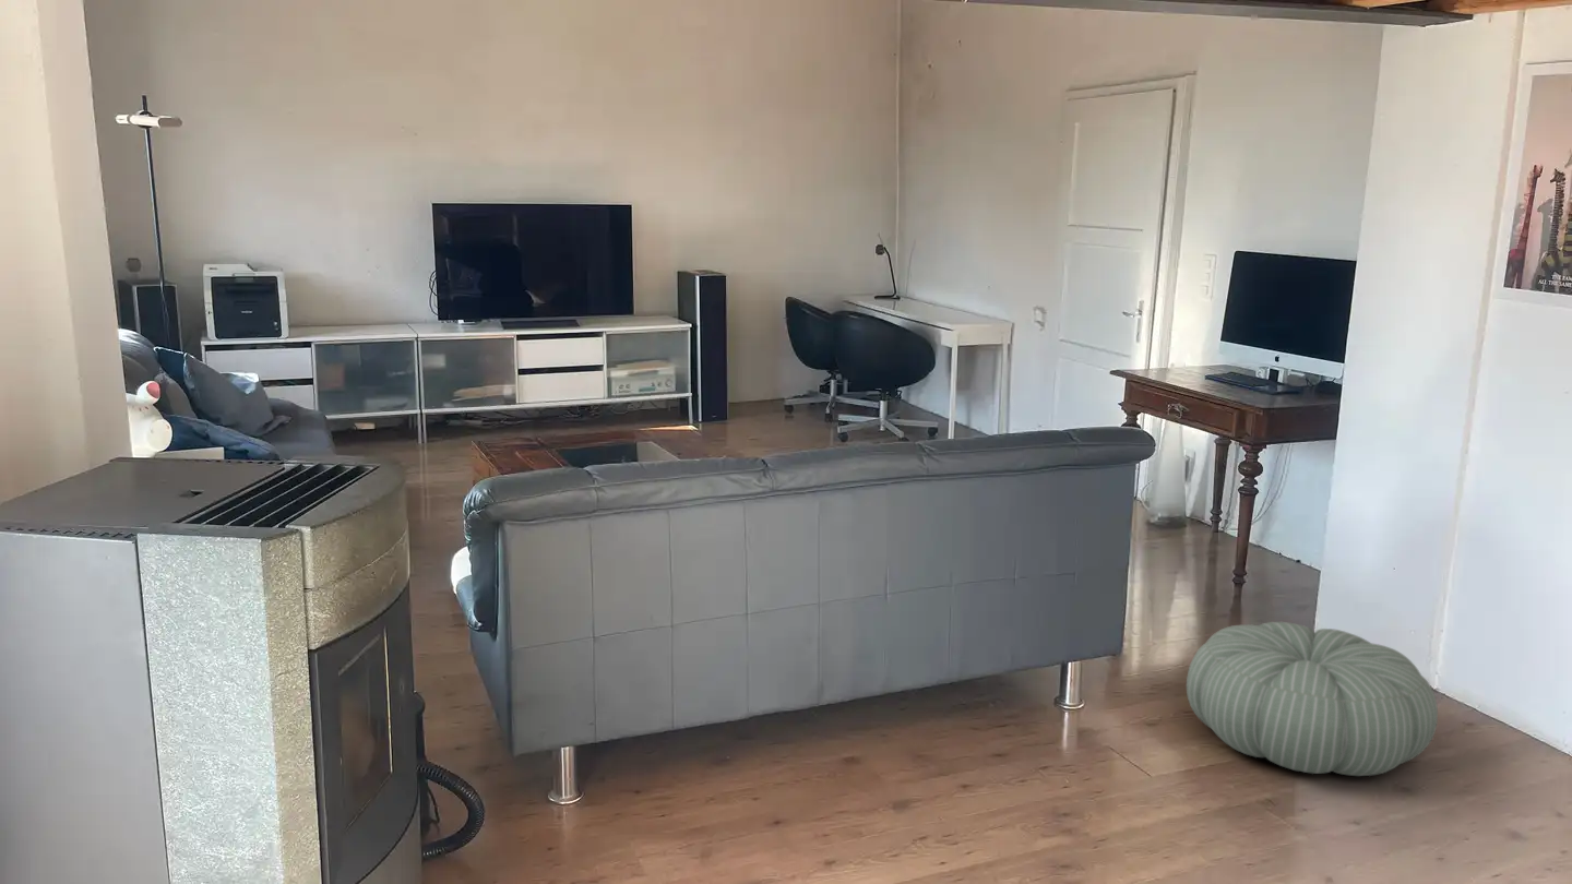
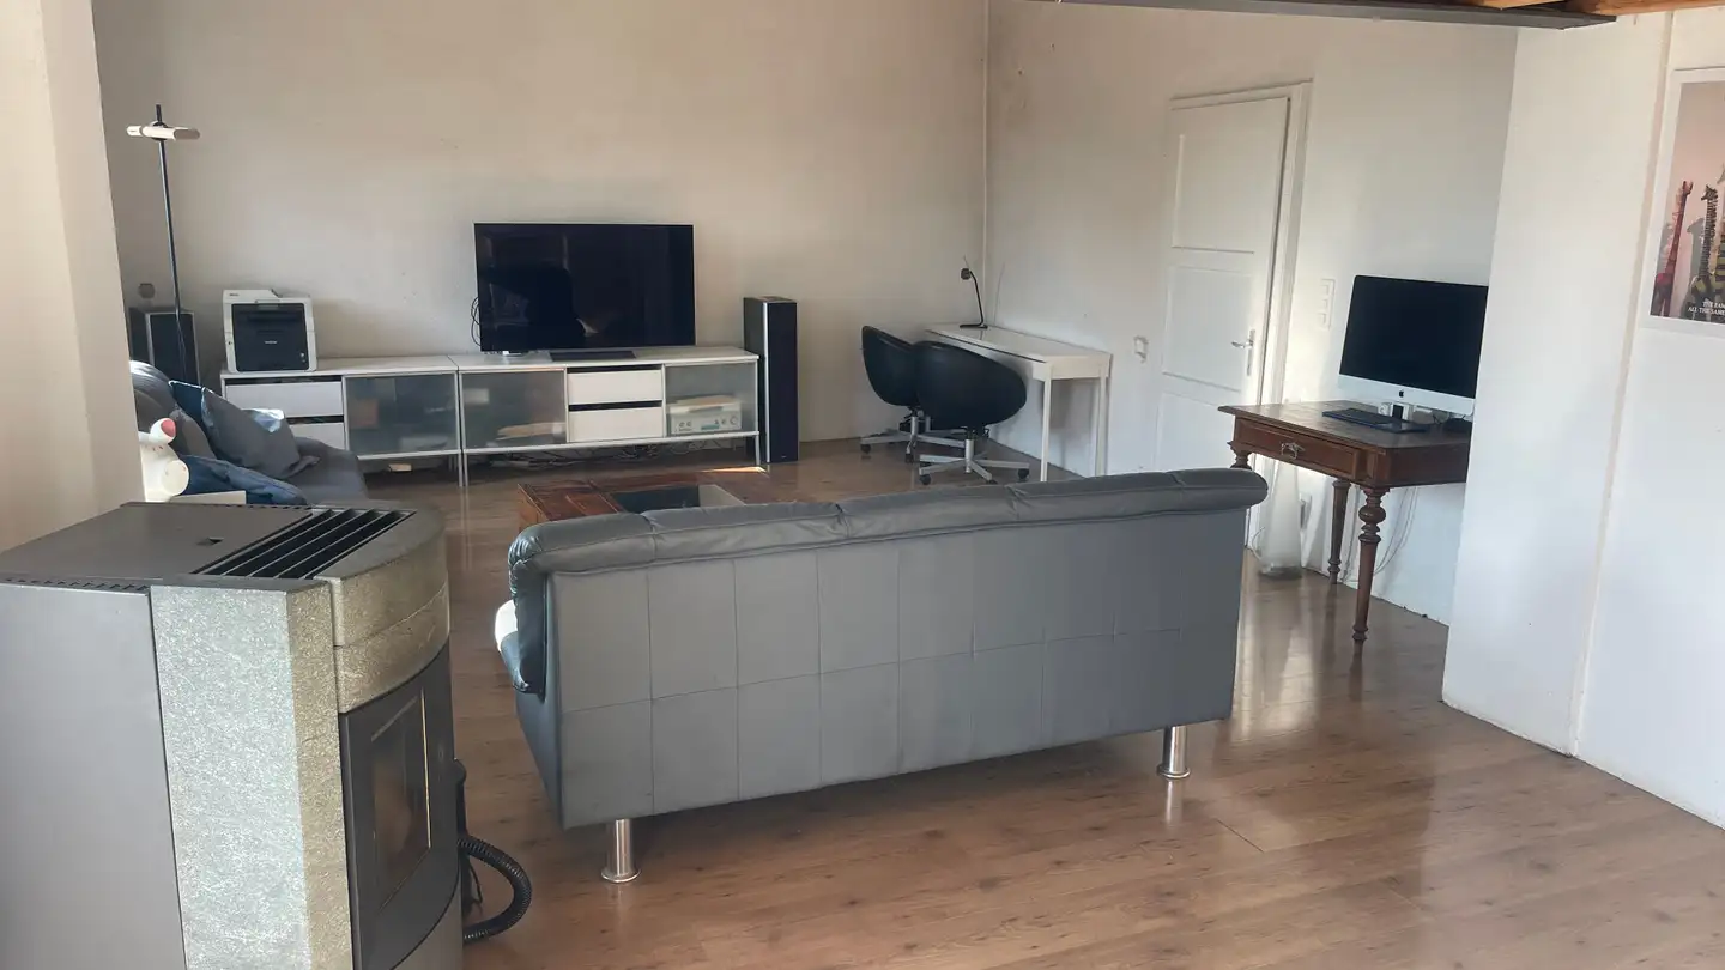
- pouf [1186,621,1439,777]
